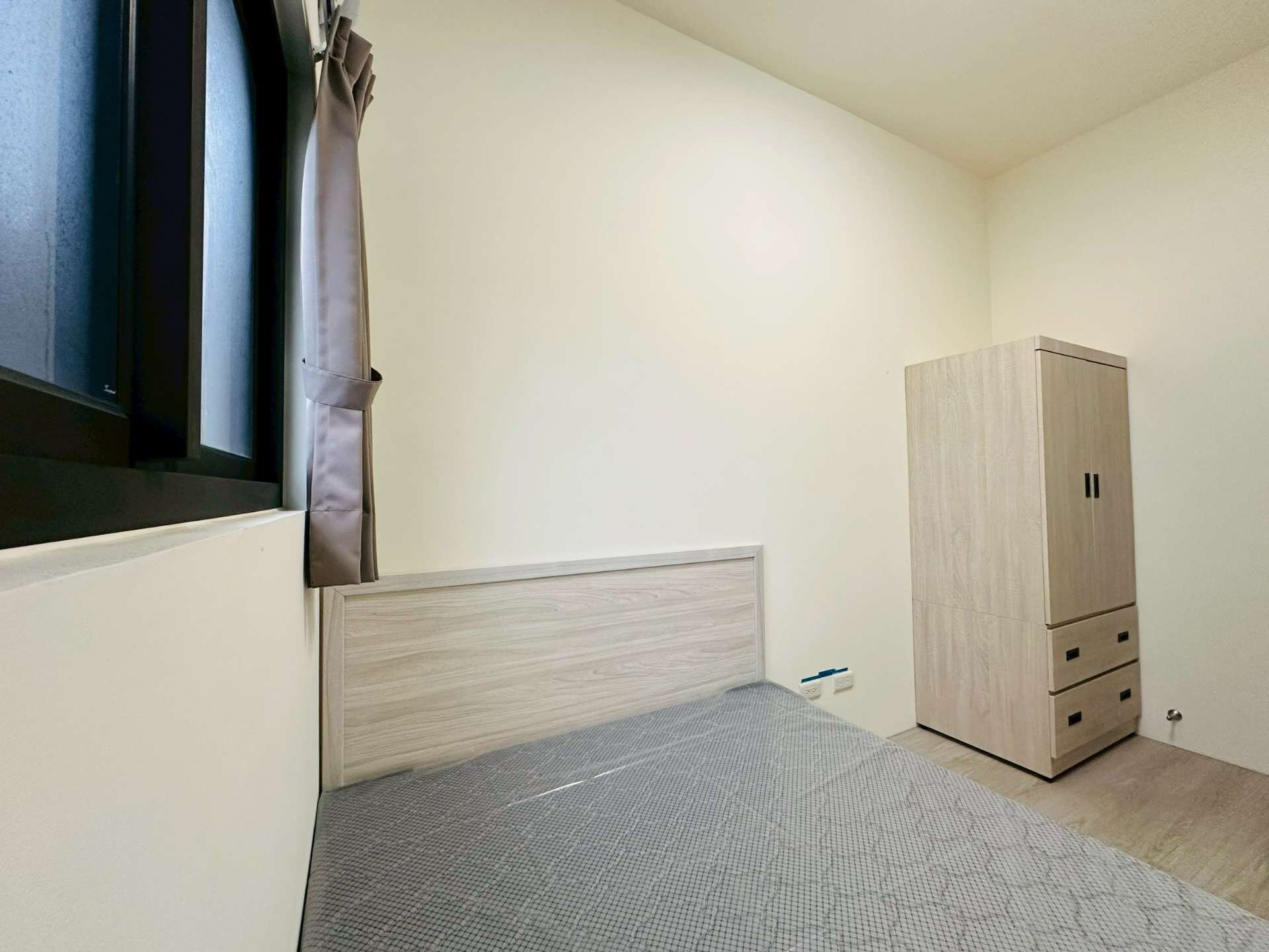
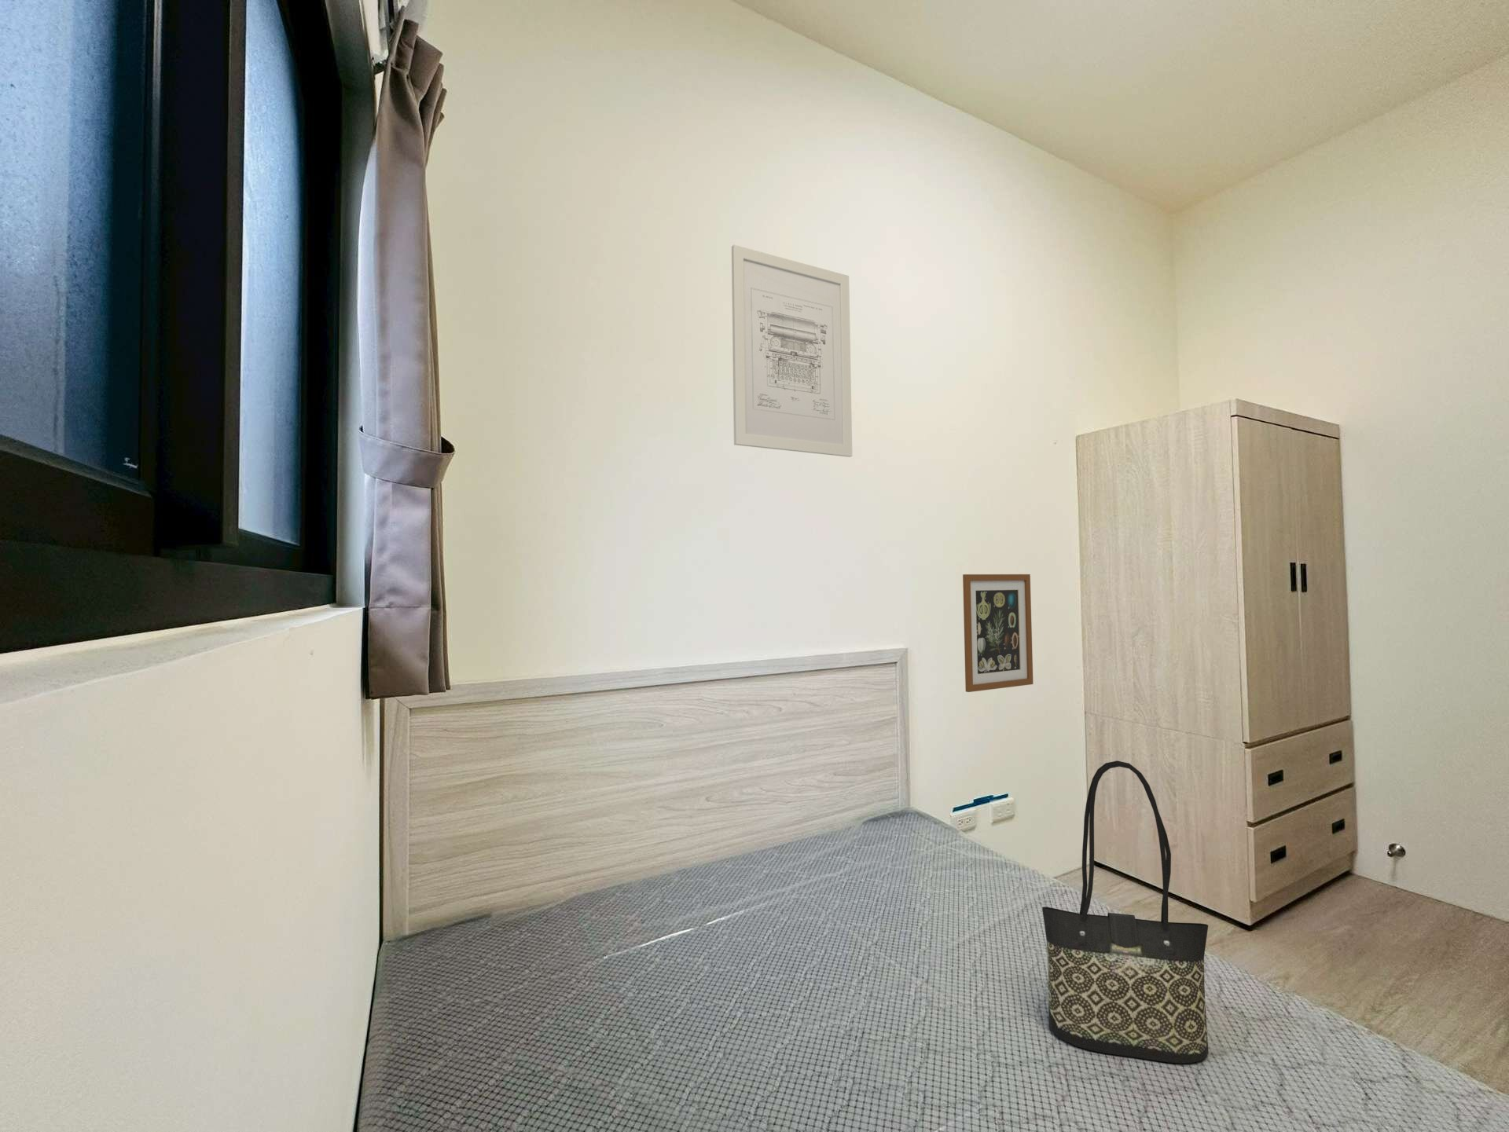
+ wall art [731,244,853,458]
+ tote bag [1042,760,1209,1064]
+ wall art [962,573,1035,693]
